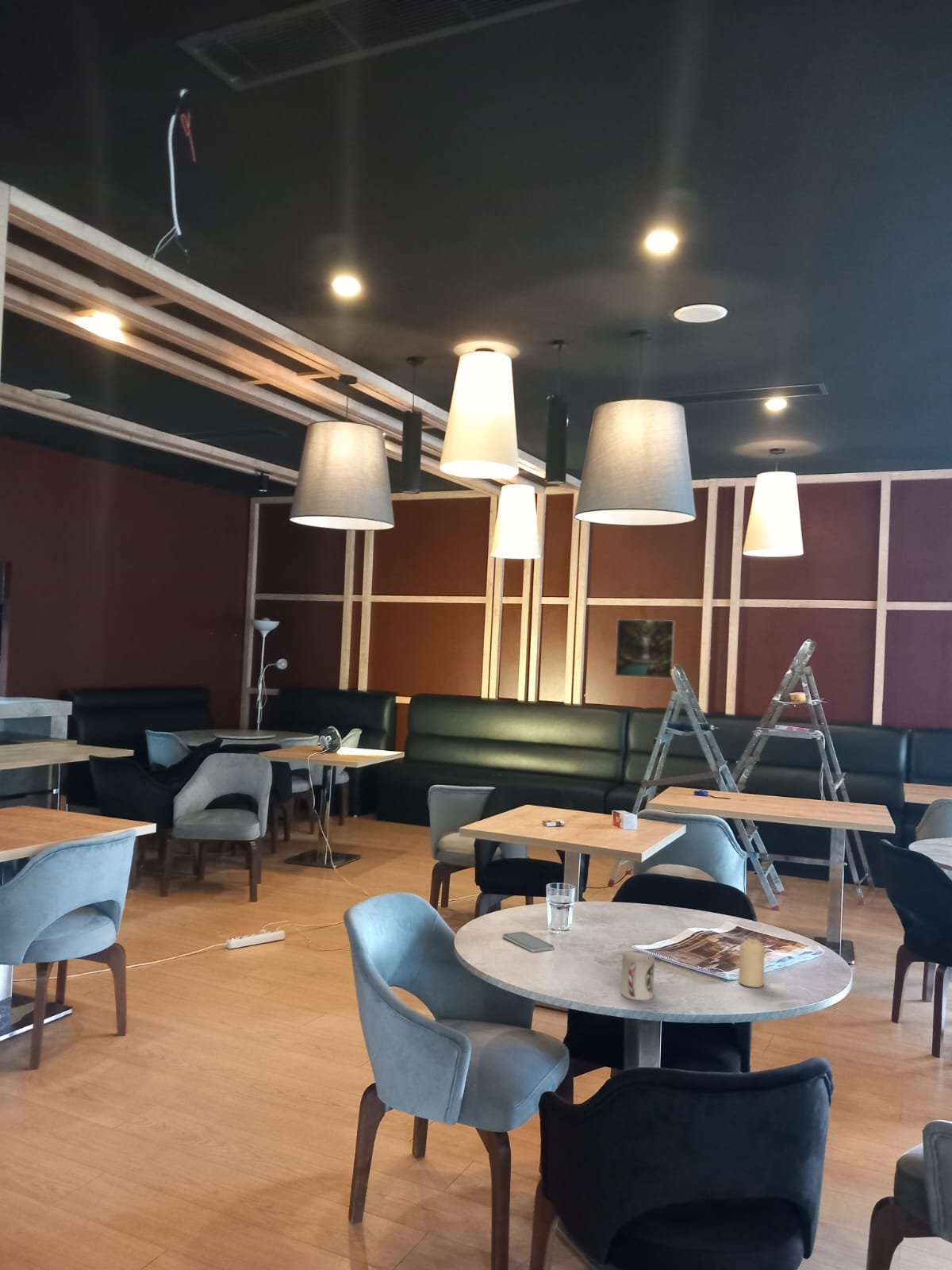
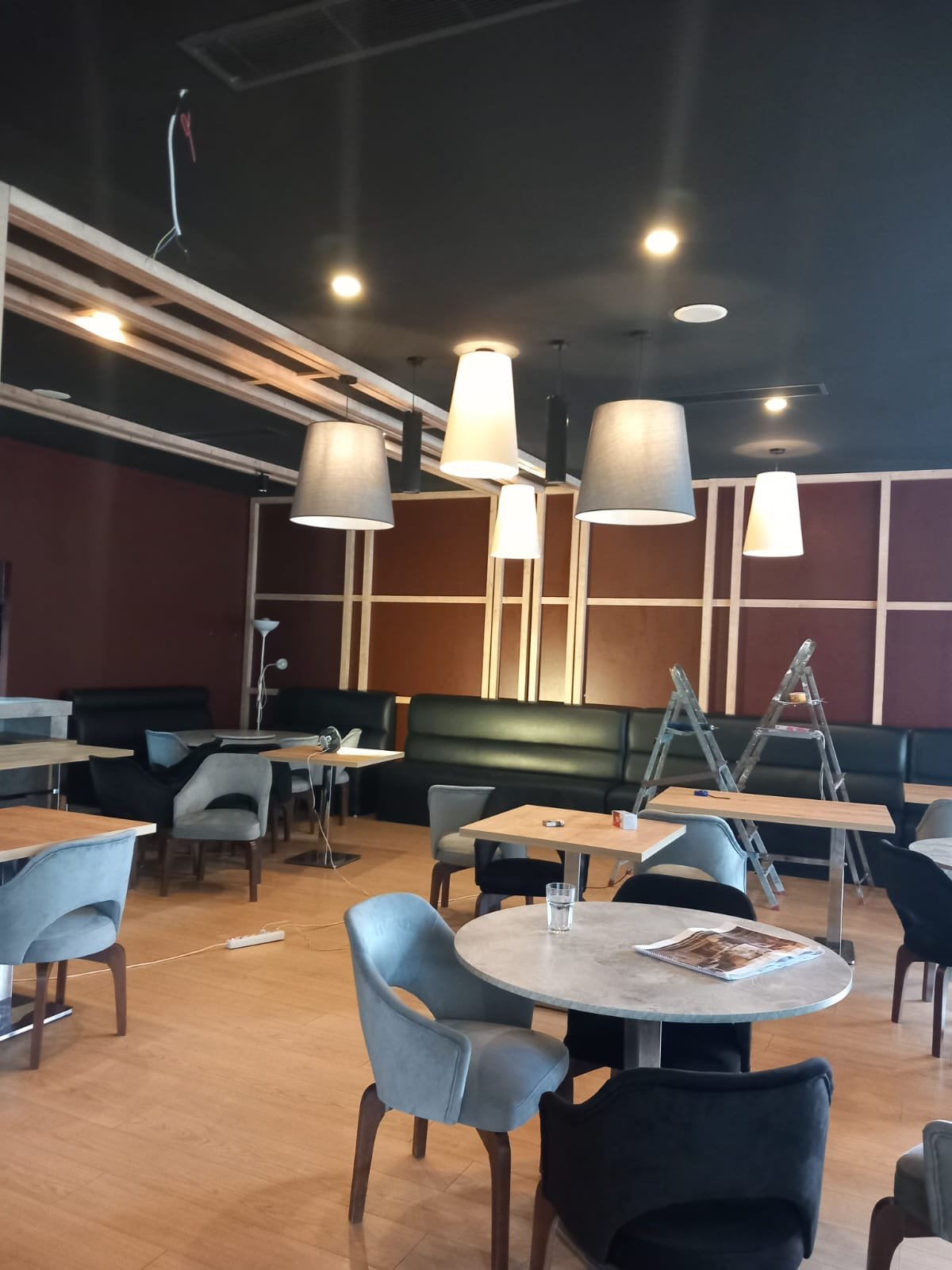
- smartphone [502,931,555,952]
- cup [620,952,655,1001]
- candle [738,937,766,988]
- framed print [614,618,676,679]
